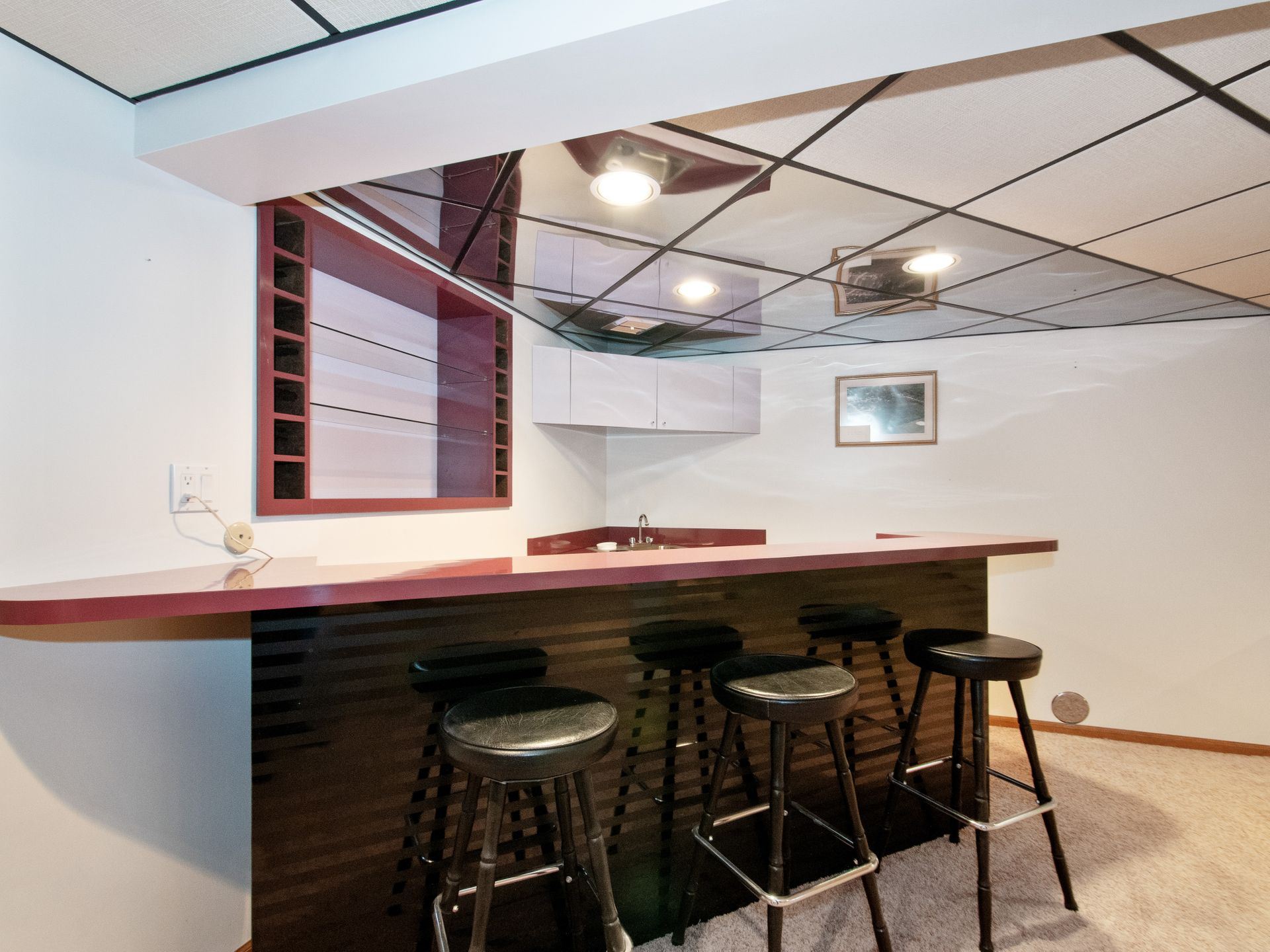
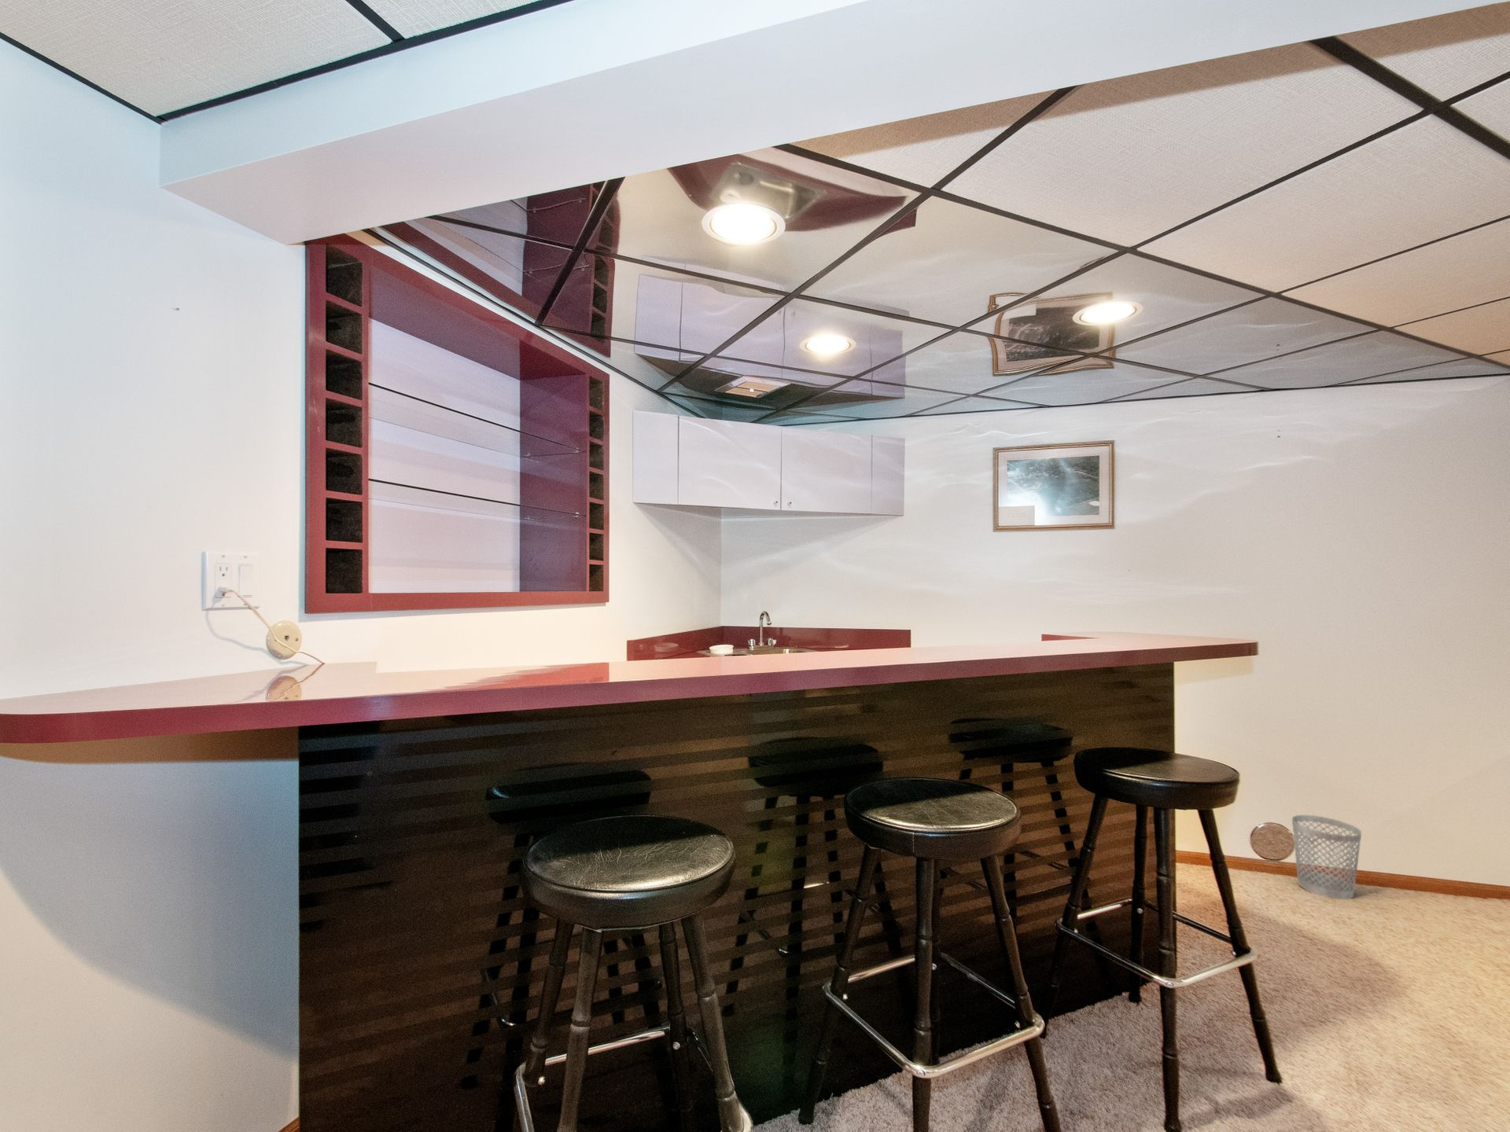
+ wastebasket [1291,815,1363,900]
